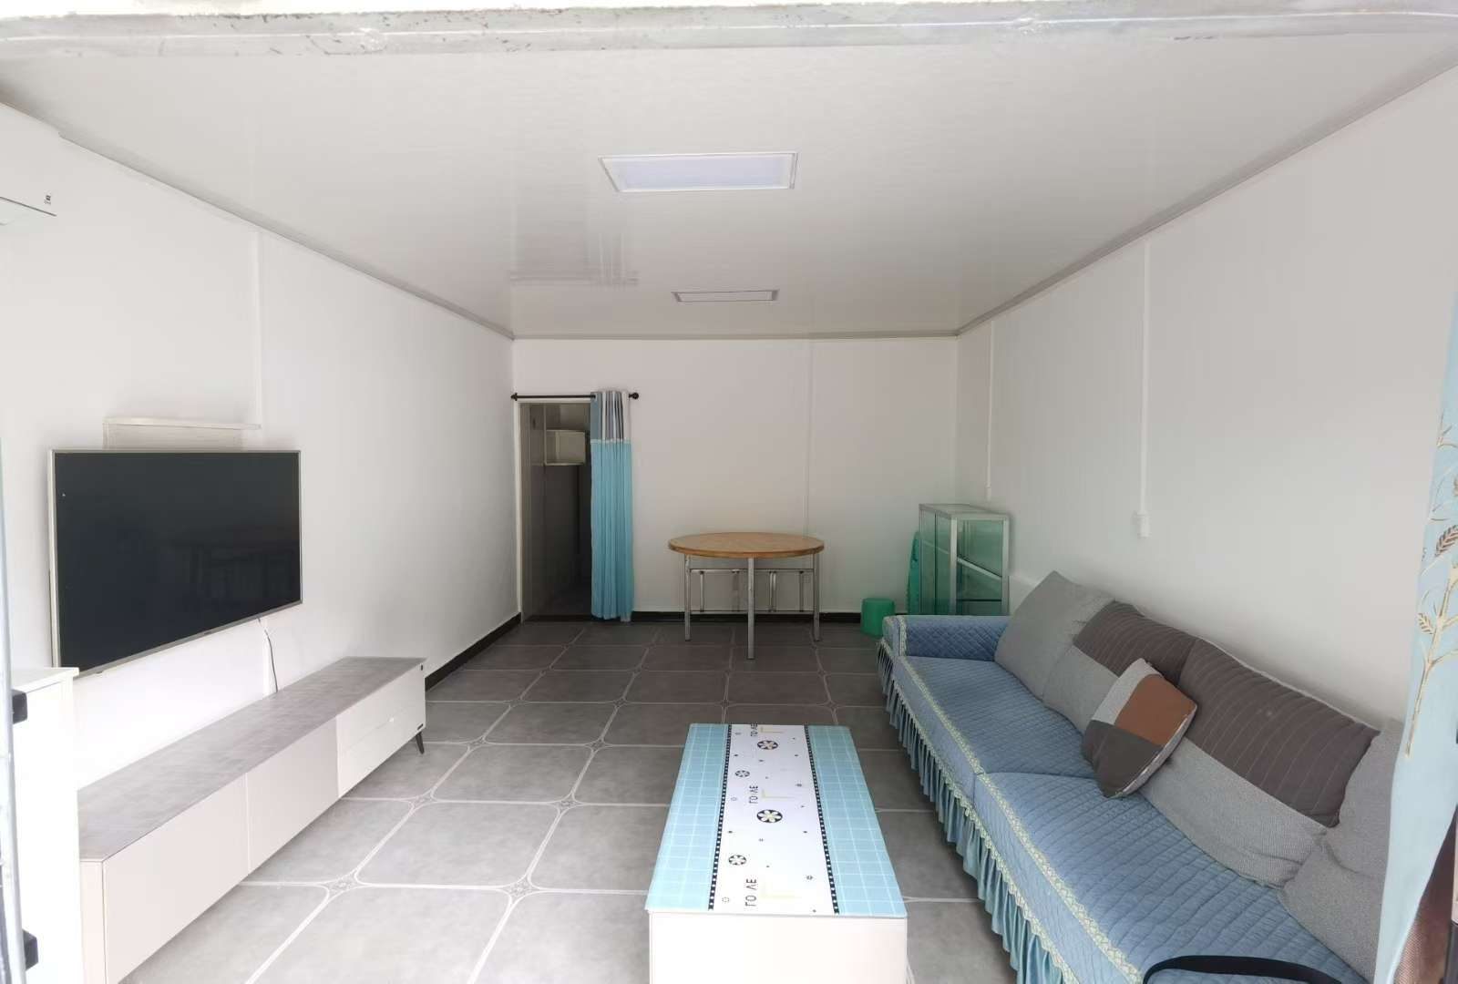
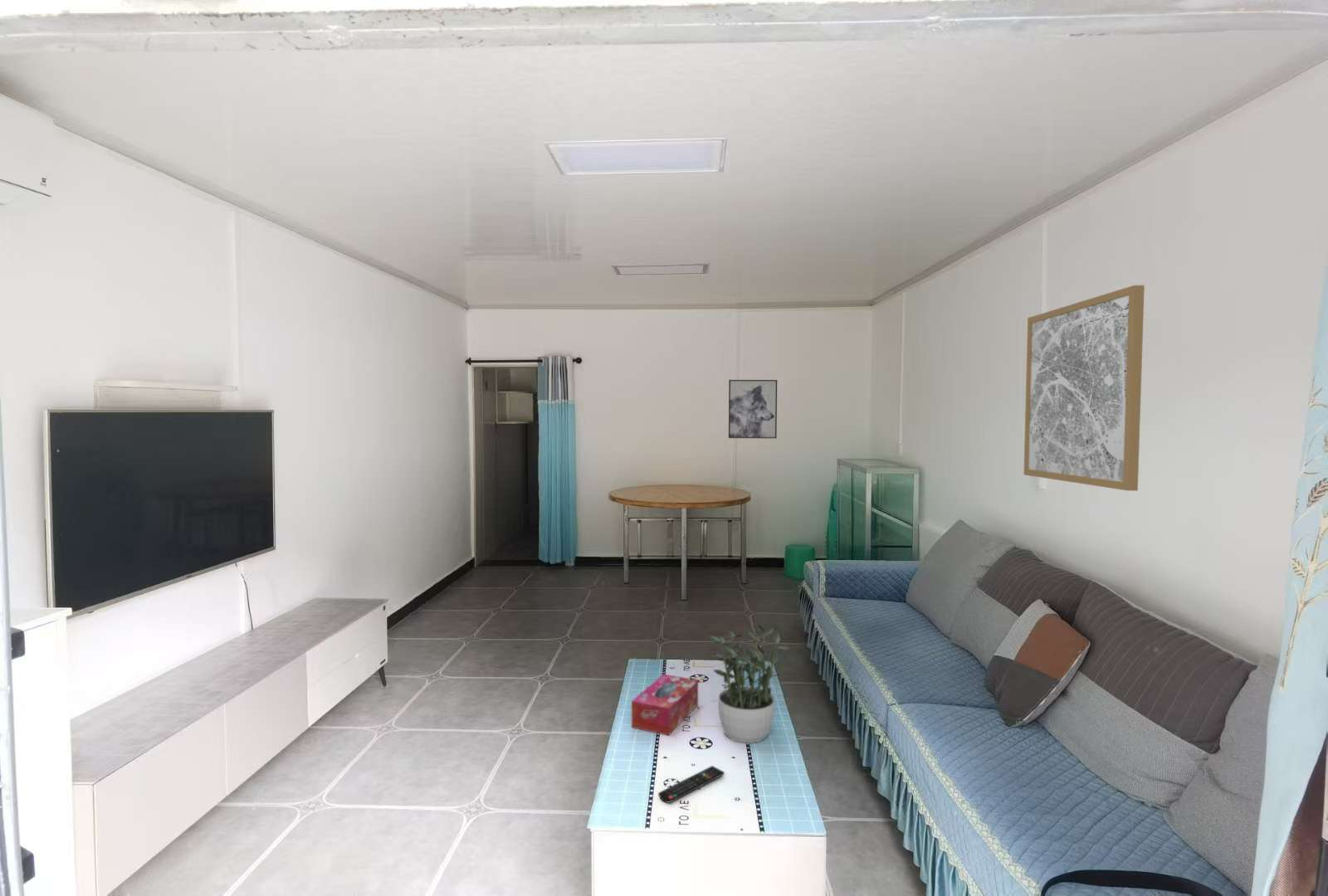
+ remote control [658,765,725,804]
+ wall art [1023,285,1145,492]
+ wall art [728,379,778,439]
+ tissue box [631,673,699,736]
+ potted plant [706,624,792,744]
